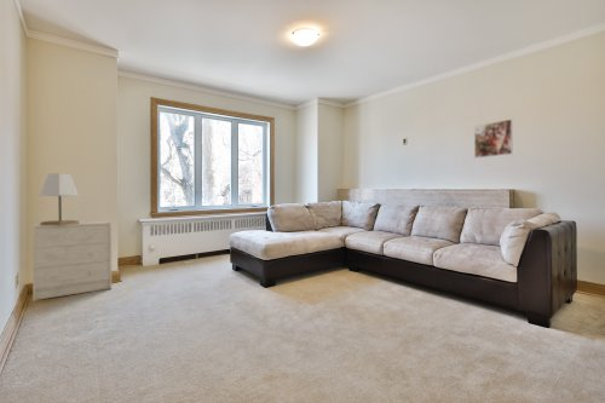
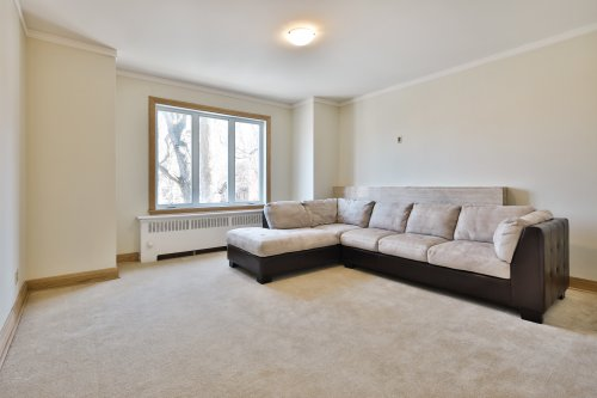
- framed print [473,119,514,160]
- dresser [31,220,113,303]
- lamp [39,172,80,225]
